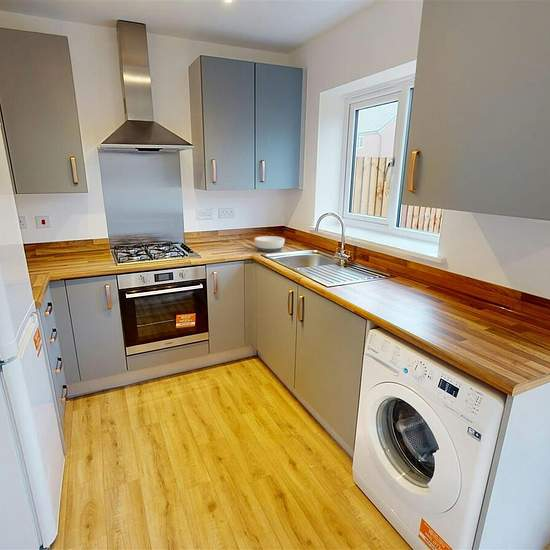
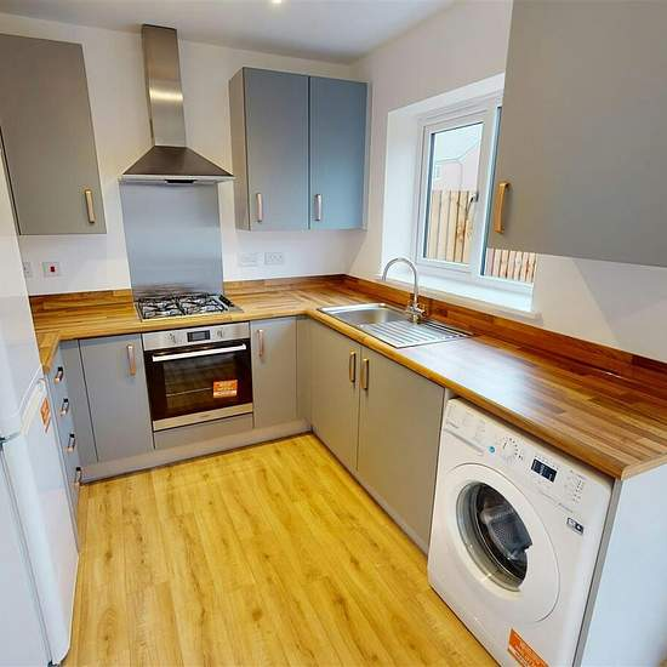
- bowl [254,235,286,253]
